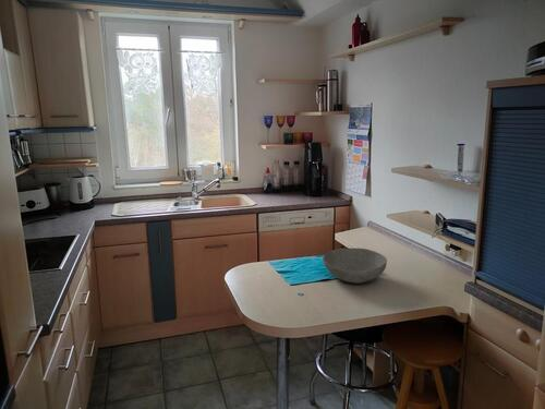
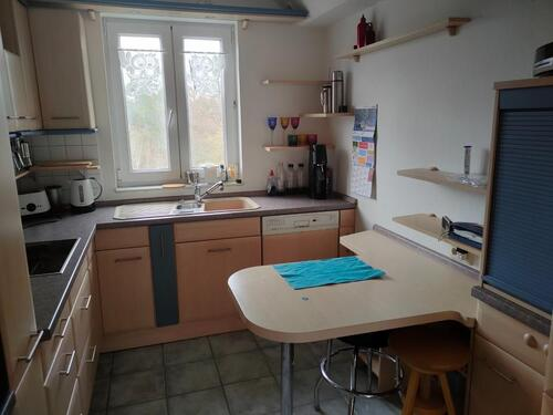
- bowl [322,246,388,285]
